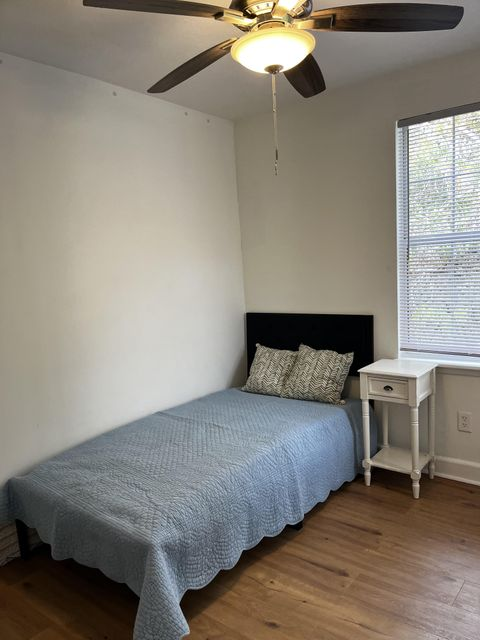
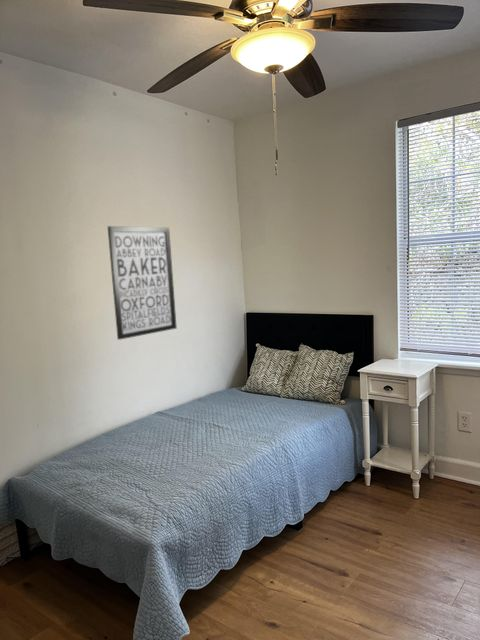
+ wall art [107,225,178,341]
